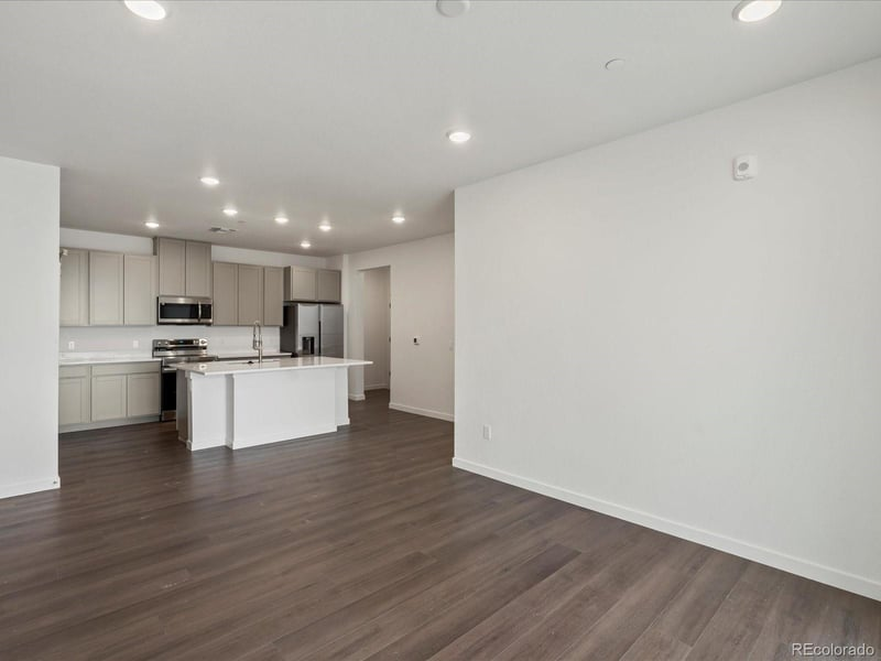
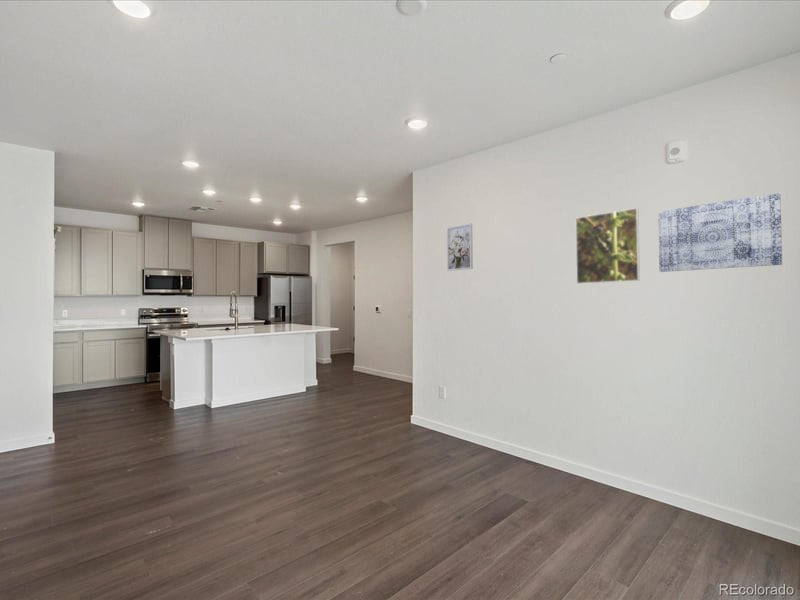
+ wall art [657,192,783,273]
+ wall art [446,222,474,272]
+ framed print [575,207,641,285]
